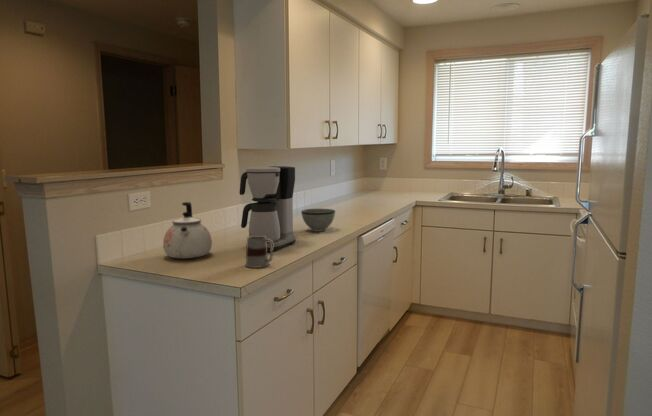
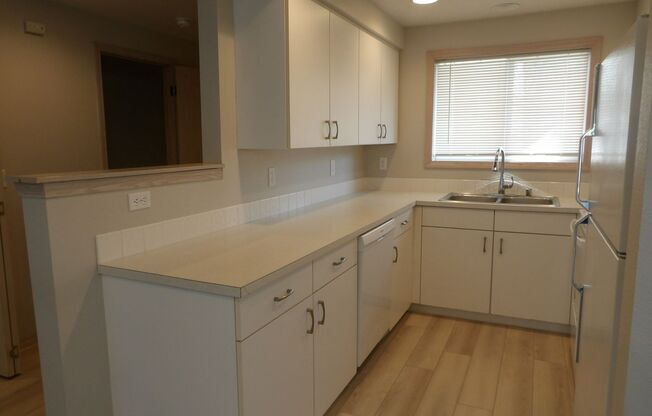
- coffee maker [238,165,297,252]
- bowl [300,208,336,232]
- kettle [162,201,213,259]
- mug [244,236,274,269]
